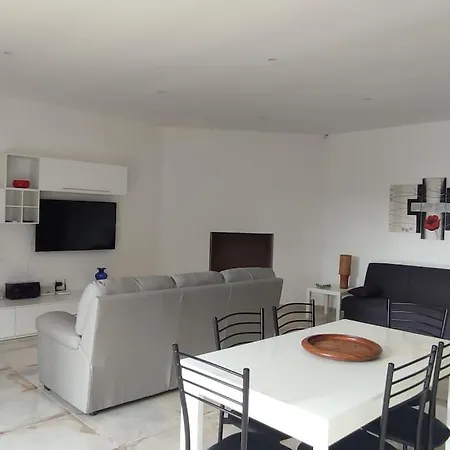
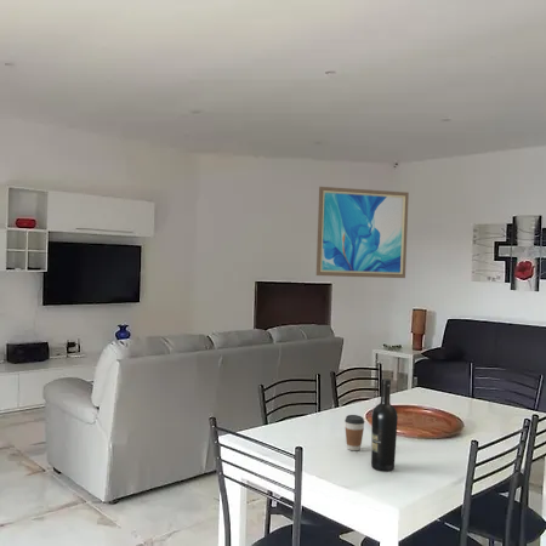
+ coffee cup [343,414,365,451]
+ wall art [315,186,410,279]
+ wine bottle [370,377,399,472]
